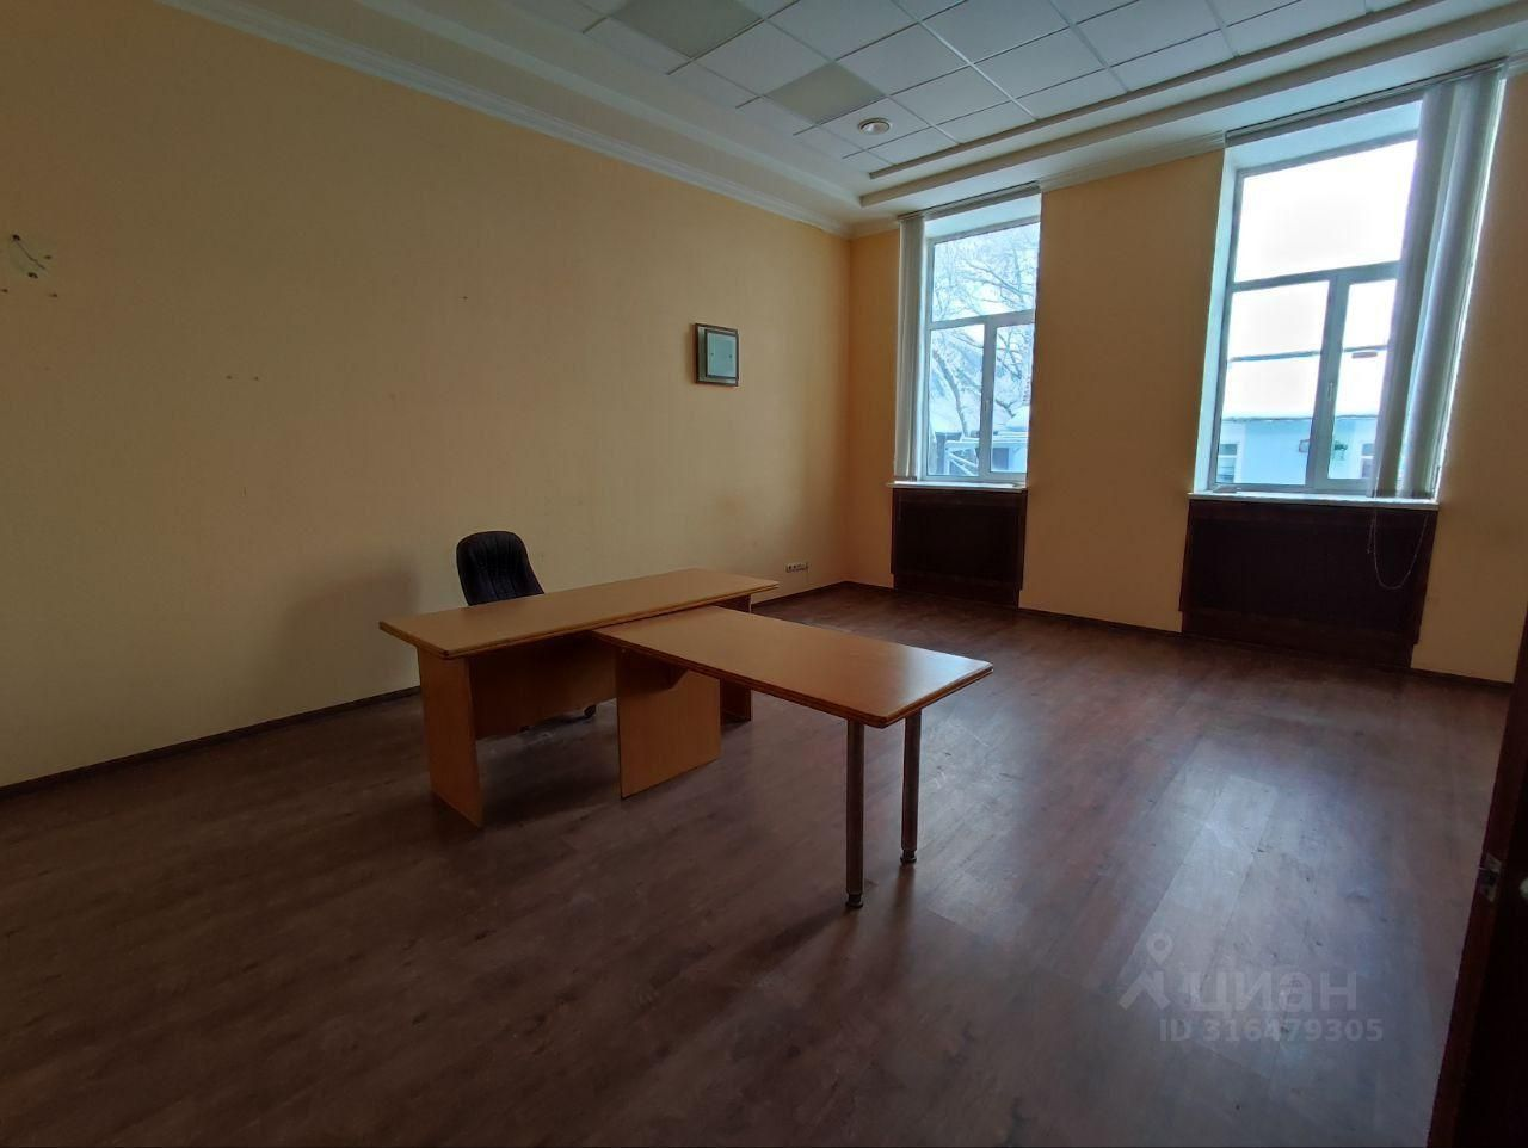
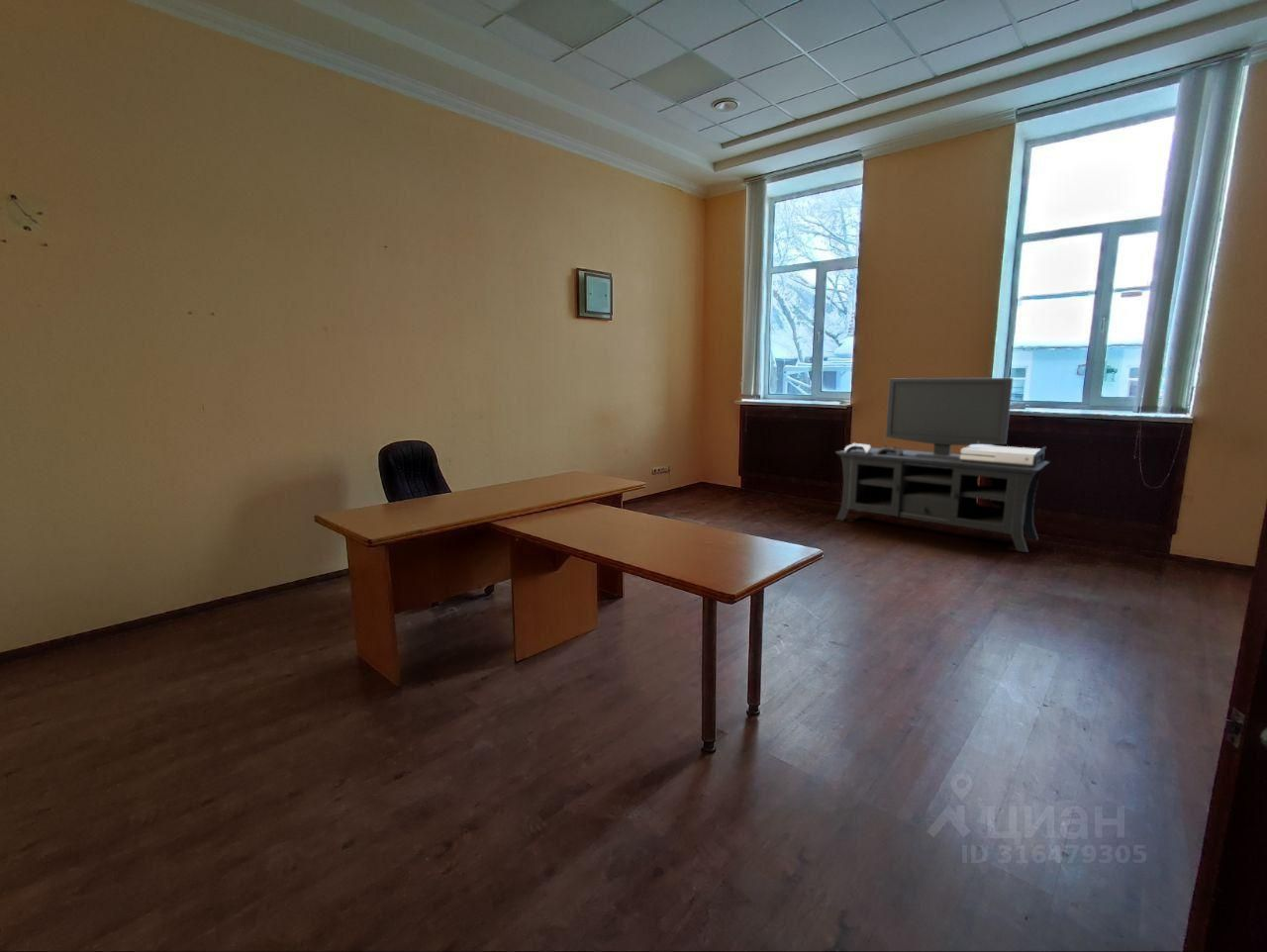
+ media console [834,377,1050,553]
